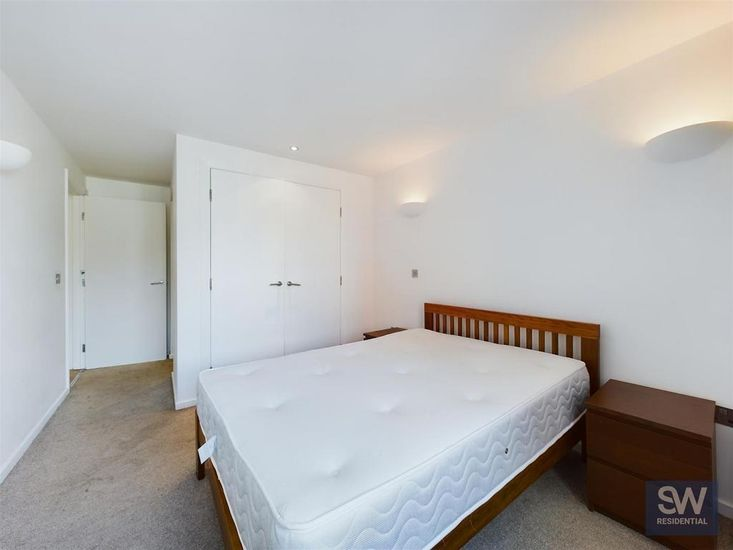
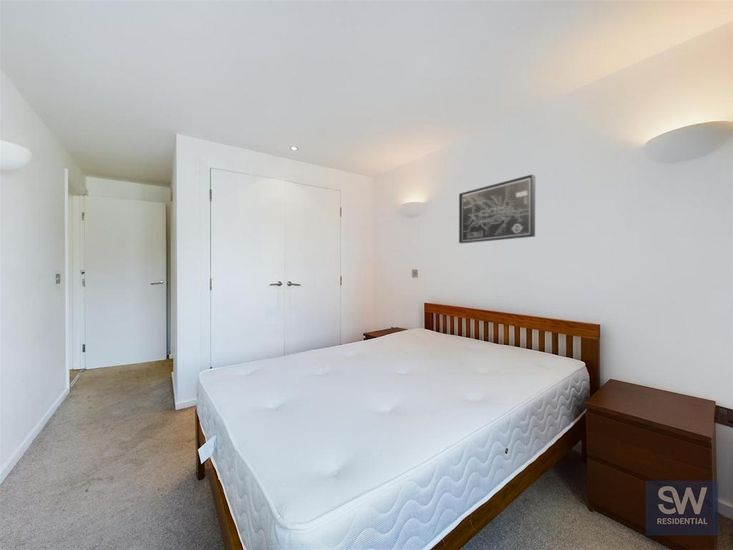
+ wall art [458,174,536,244]
